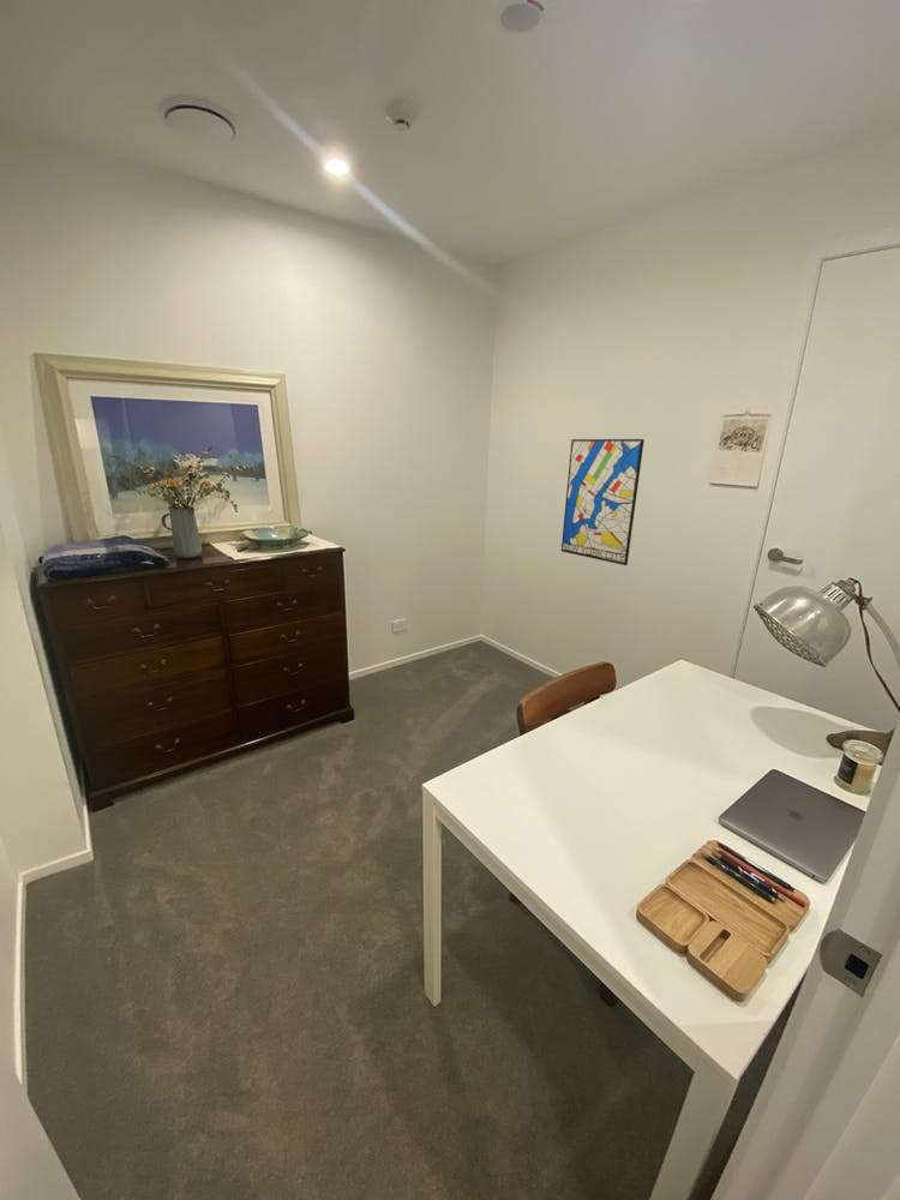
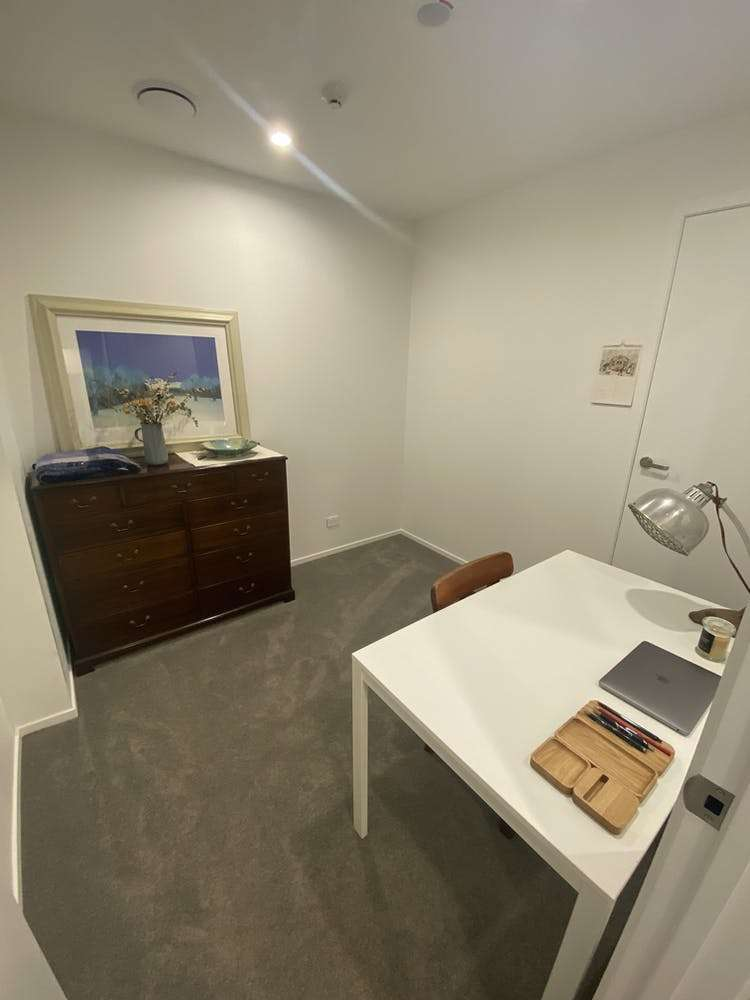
- wall art [560,438,646,566]
